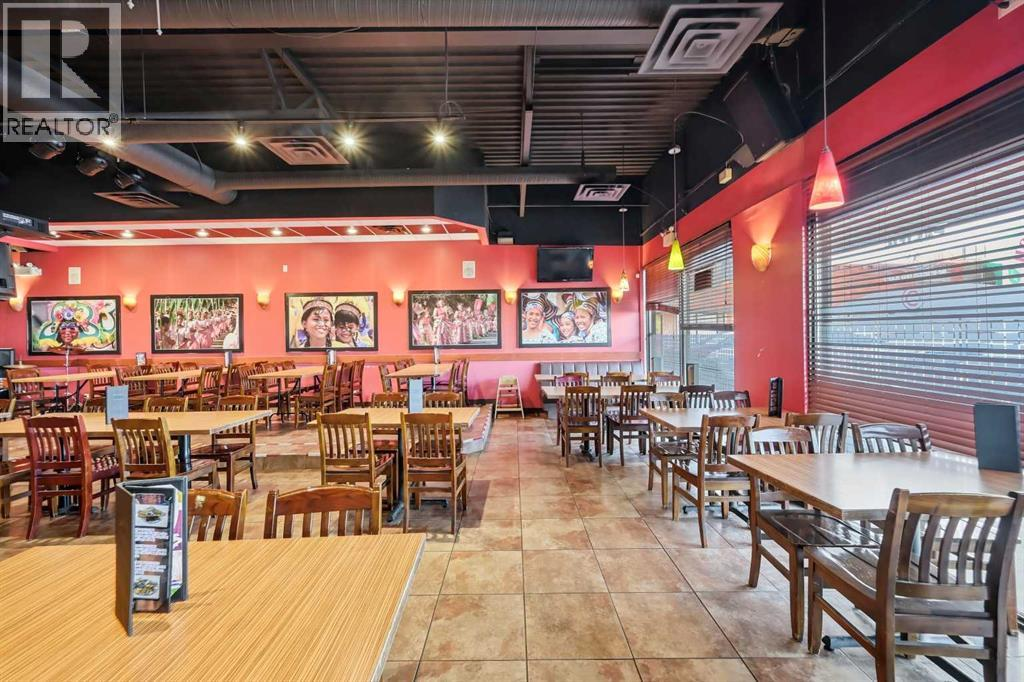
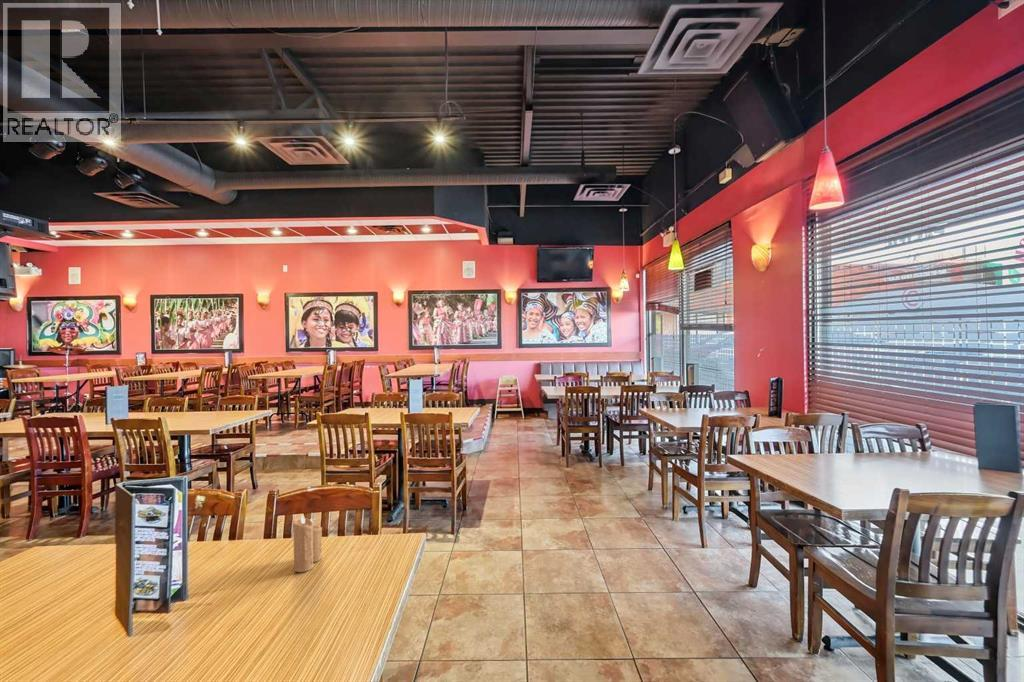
+ candle [292,514,323,573]
